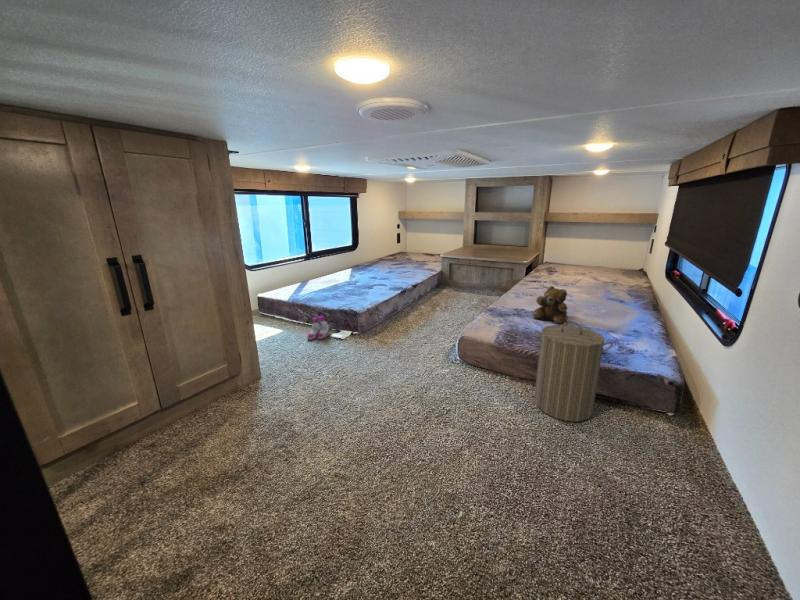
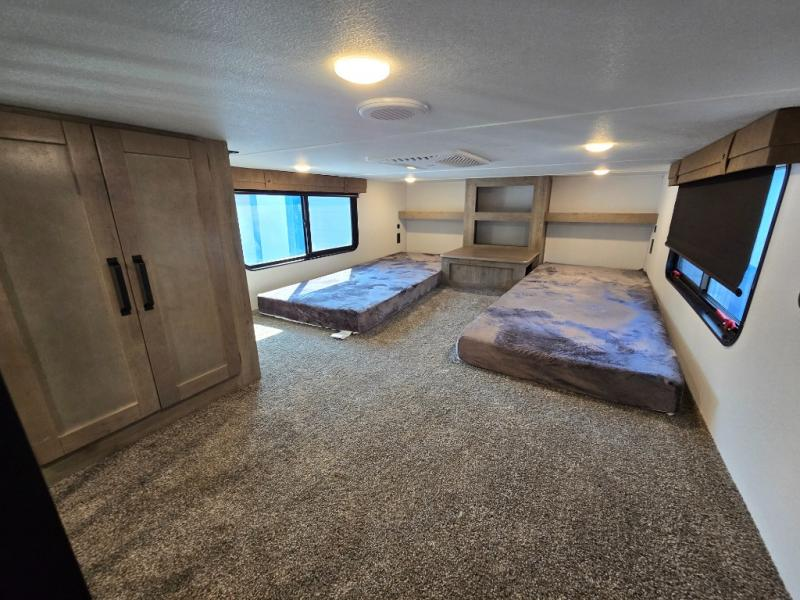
- teddy bear [531,285,569,325]
- boots [306,315,331,341]
- laundry hamper [533,321,614,423]
